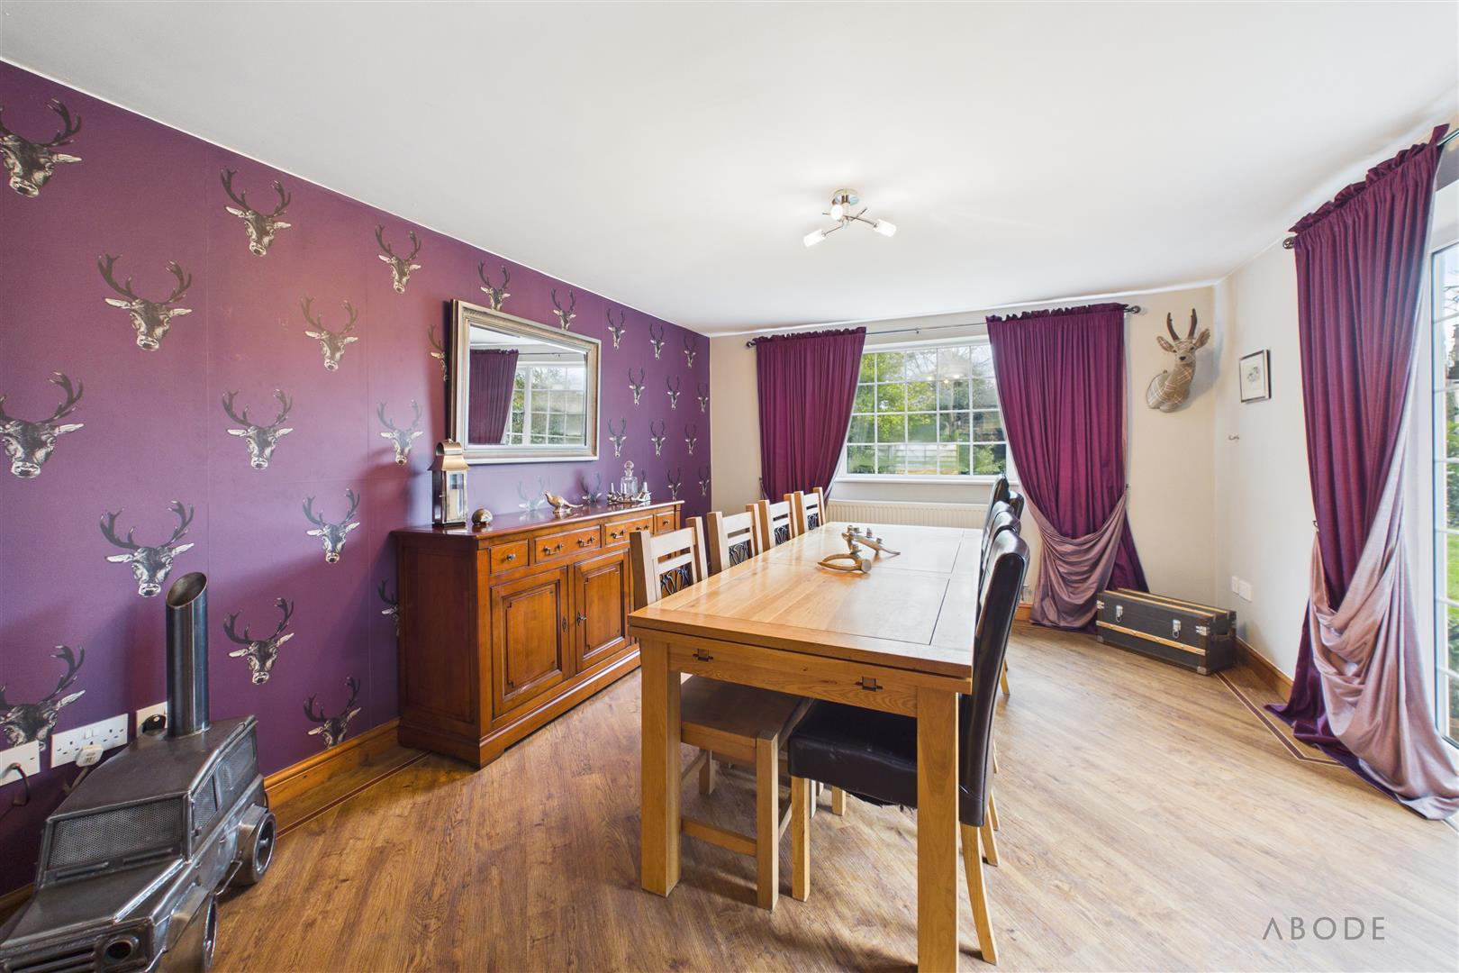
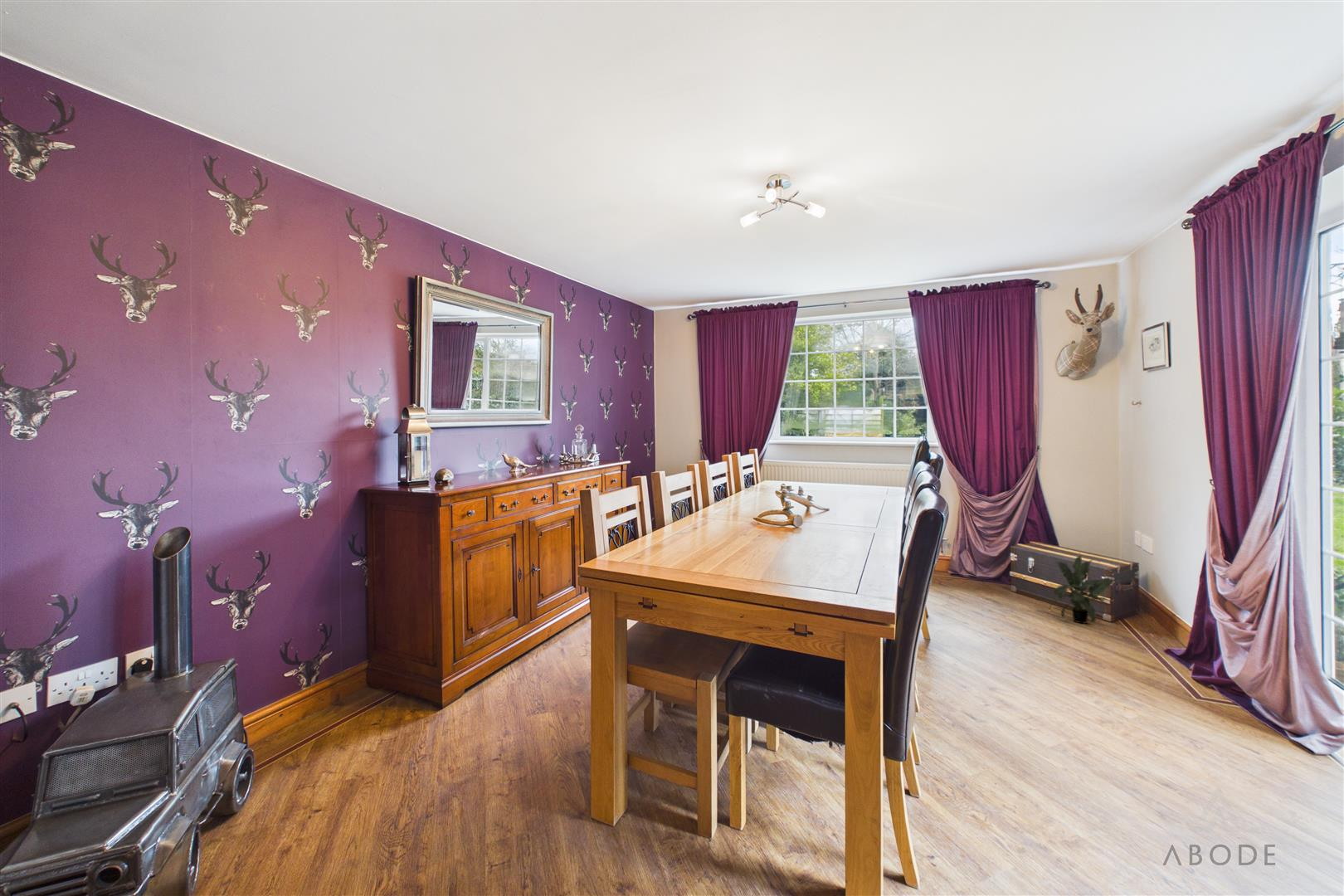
+ potted plant [1049,555,1113,625]
